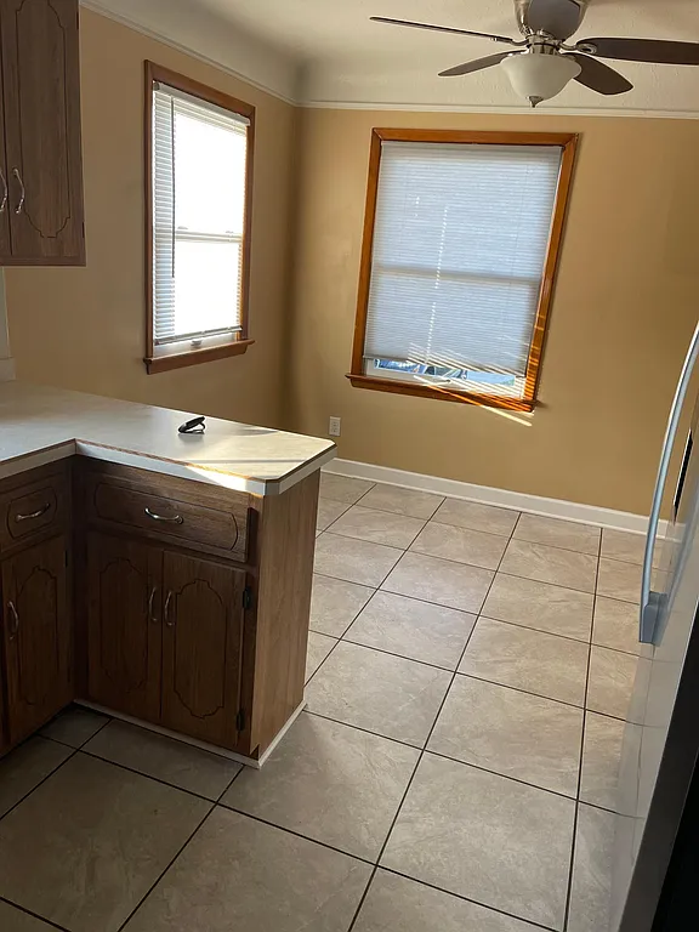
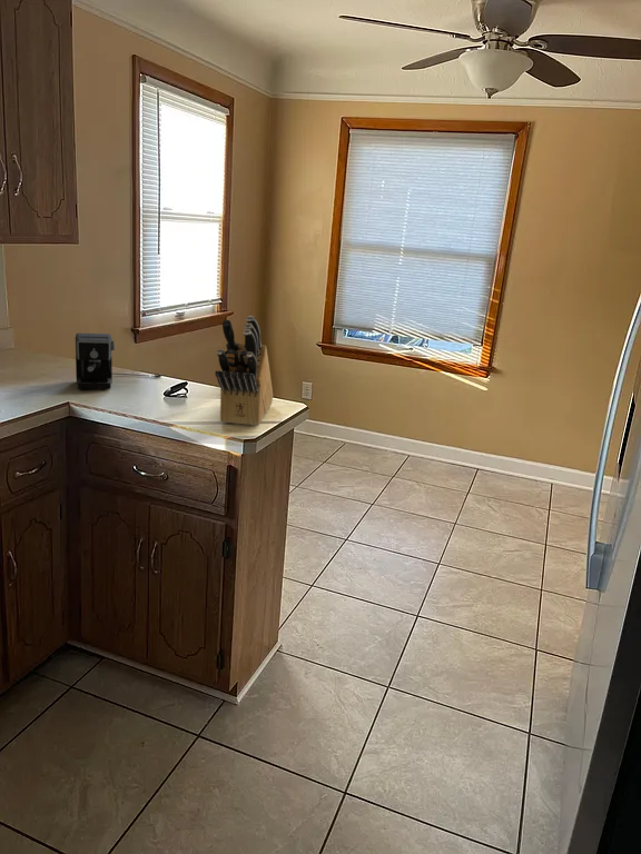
+ coffee maker [75,331,162,390]
+ knife block [214,315,274,427]
